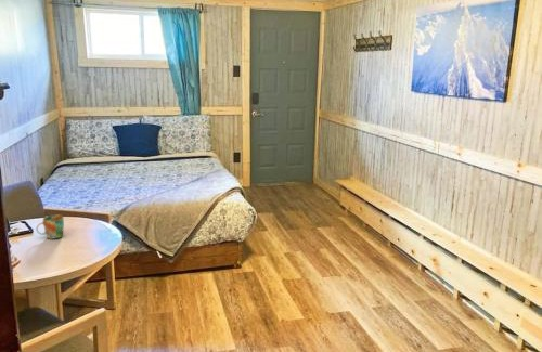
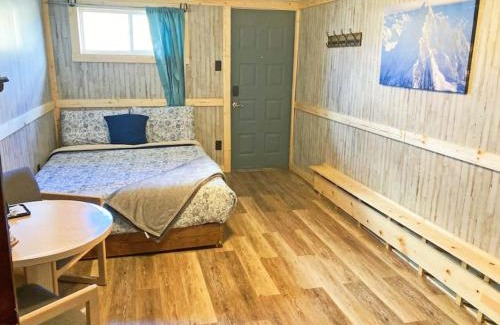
- mug [35,213,65,240]
